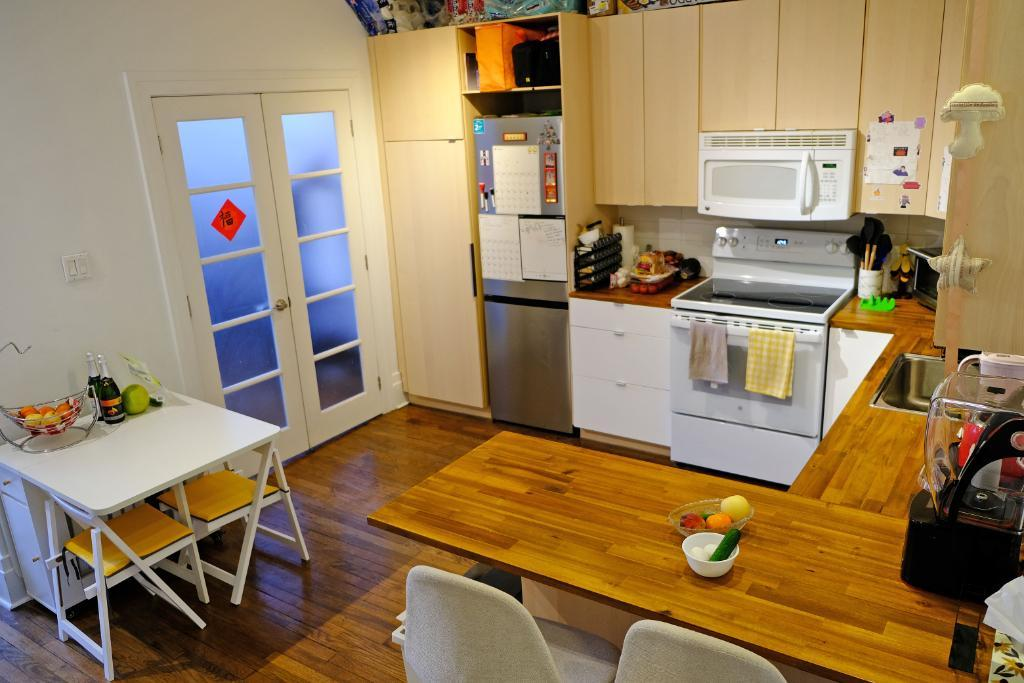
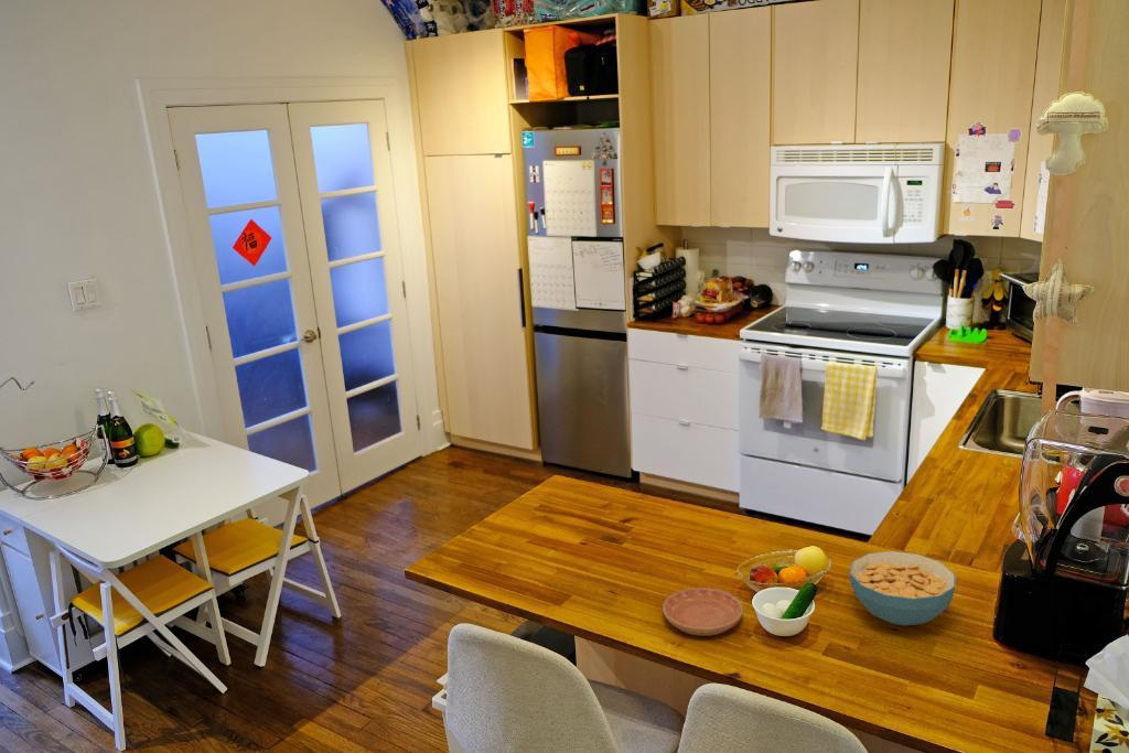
+ saucer [662,587,744,637]
+ cereal bowl [849,550,956,626]
